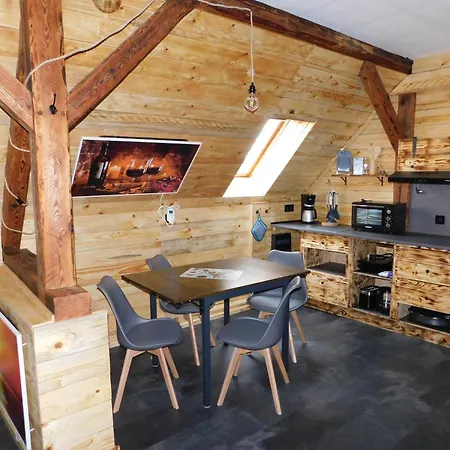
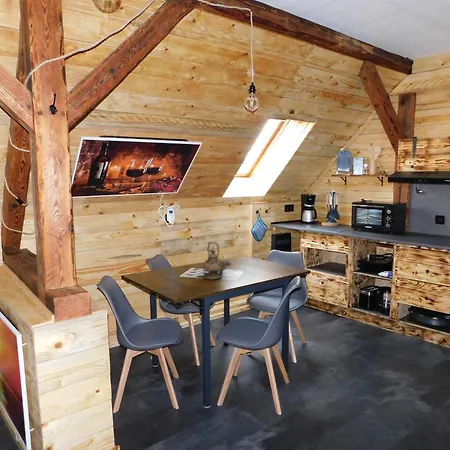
+ teapot [201,241,233,280]
